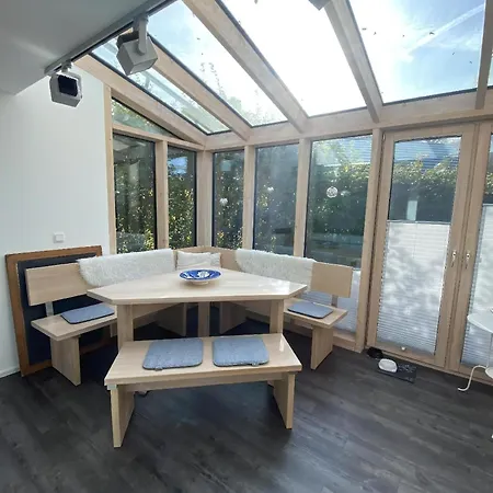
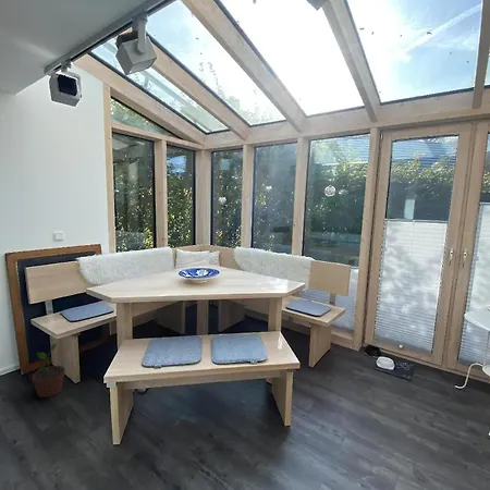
+ potted plant [32,342,66,399]
